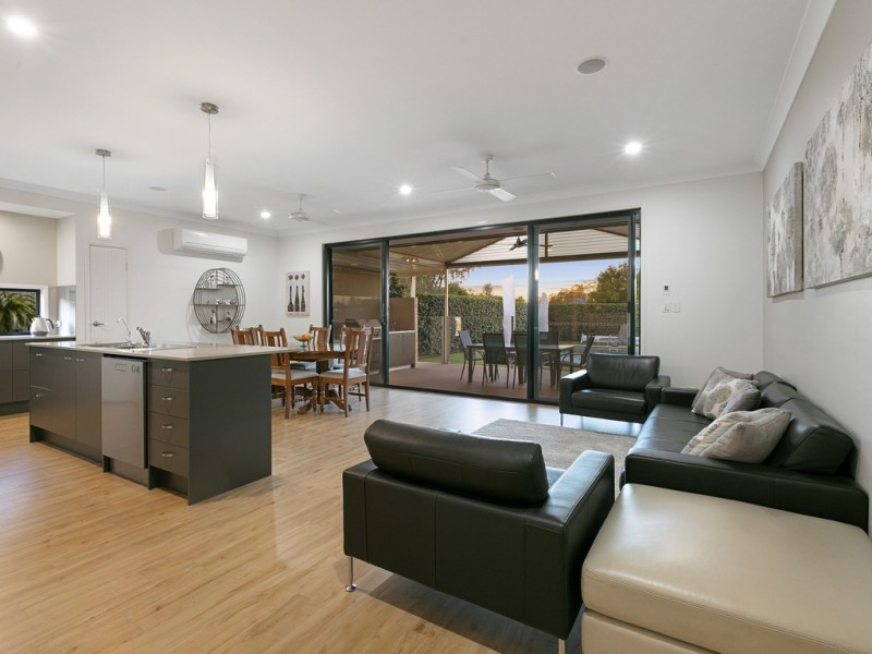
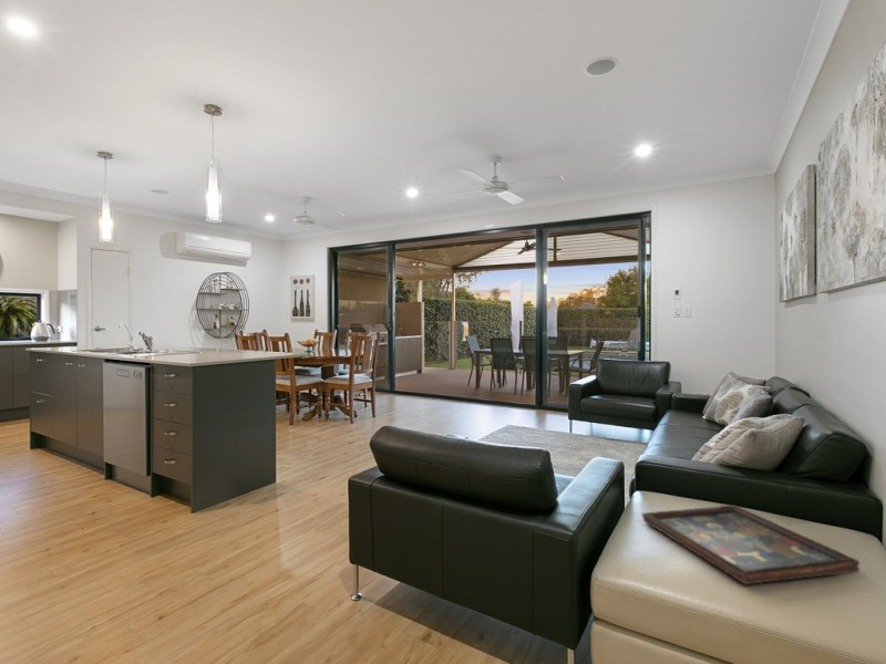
+ decorative tray [641,505,861,585]
